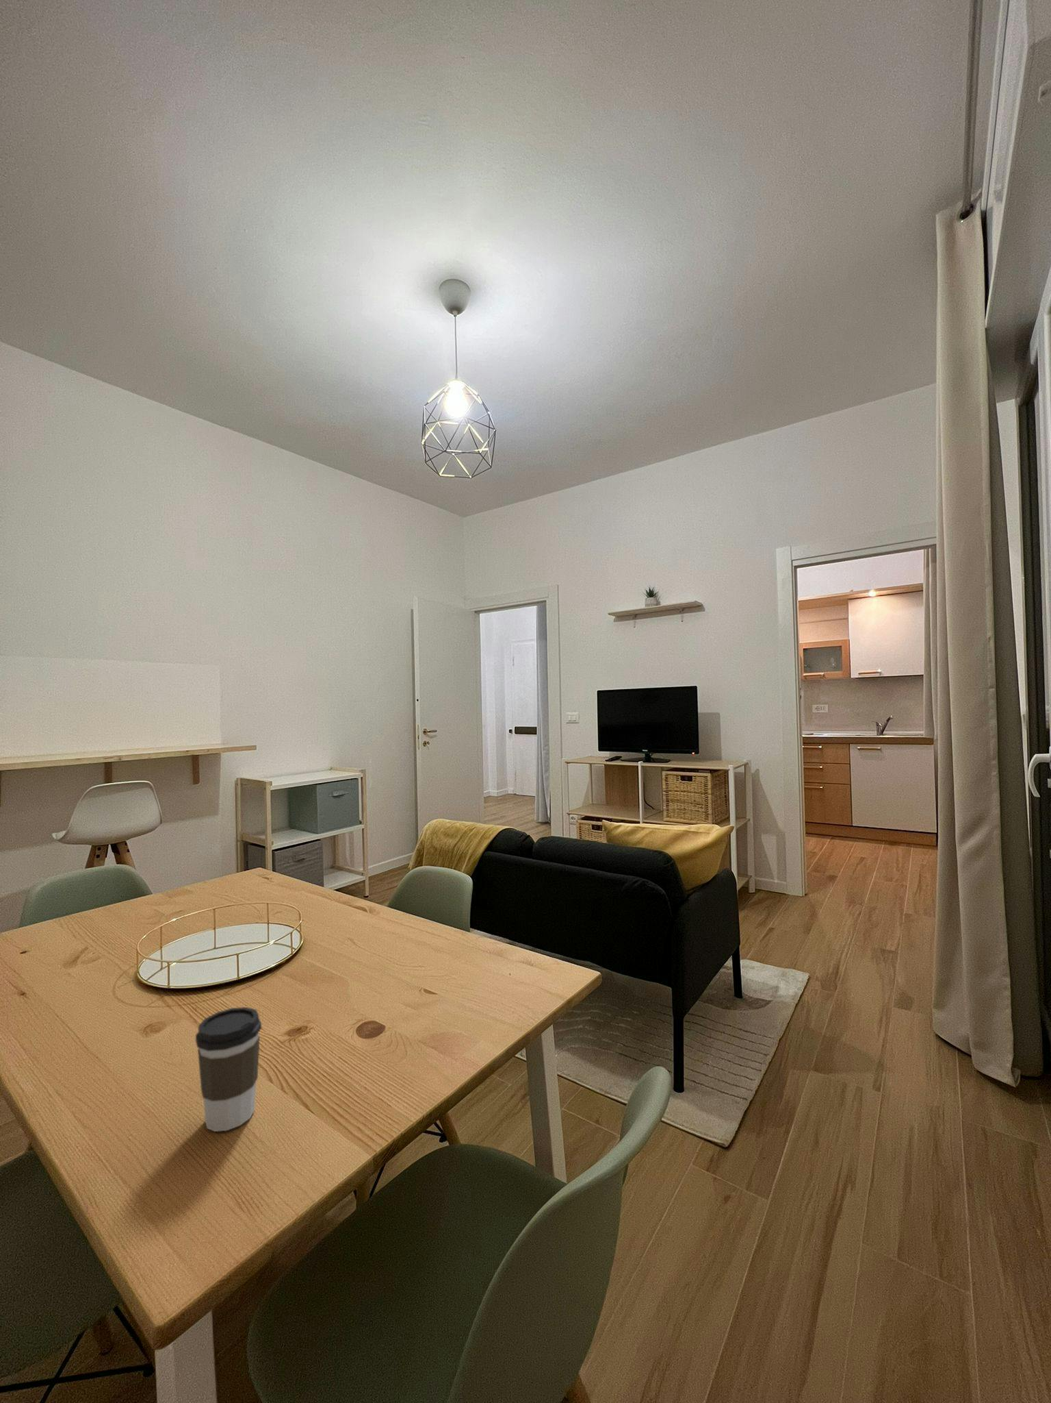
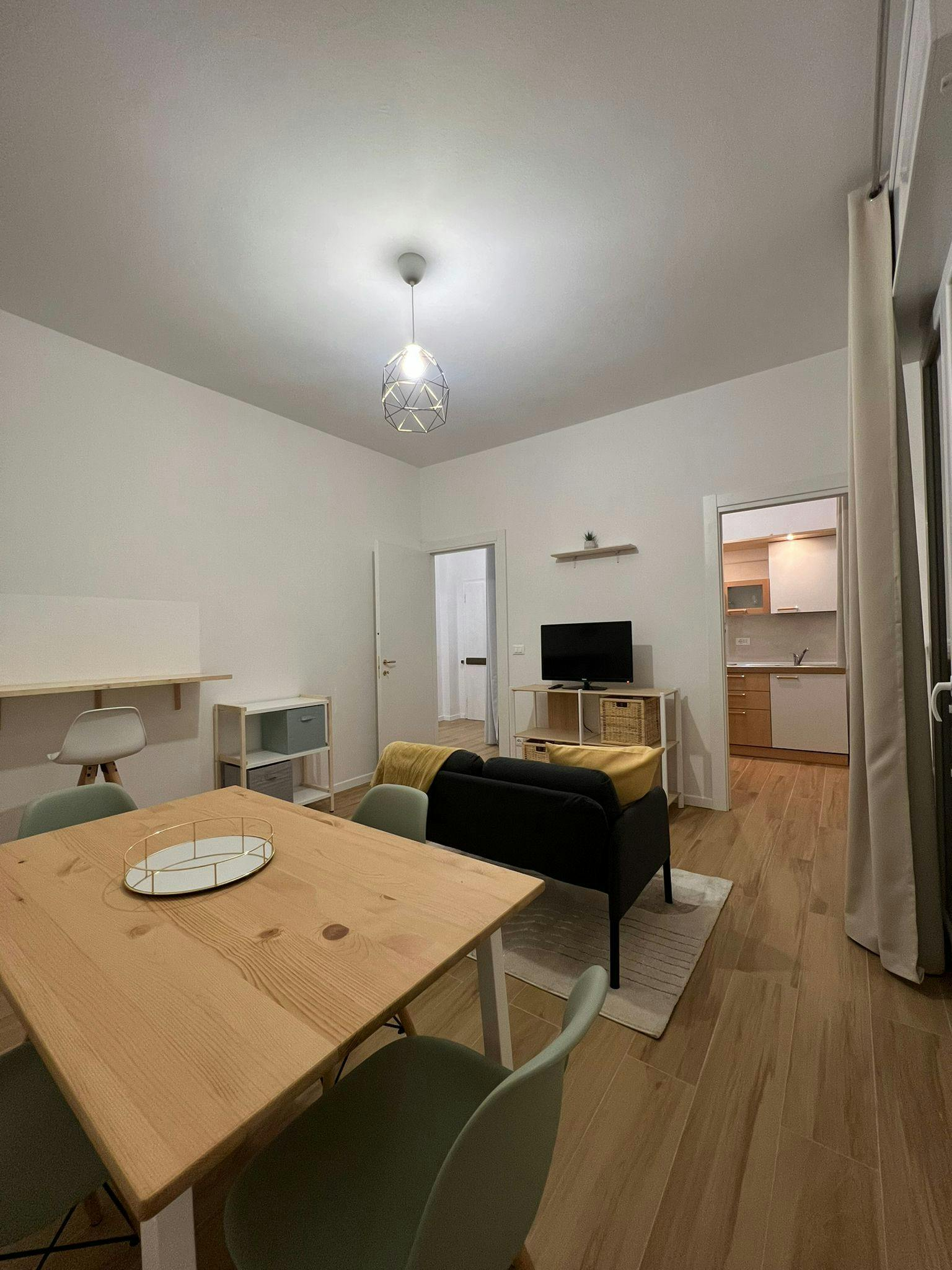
- coffee cup [195,1006,262,1132]
